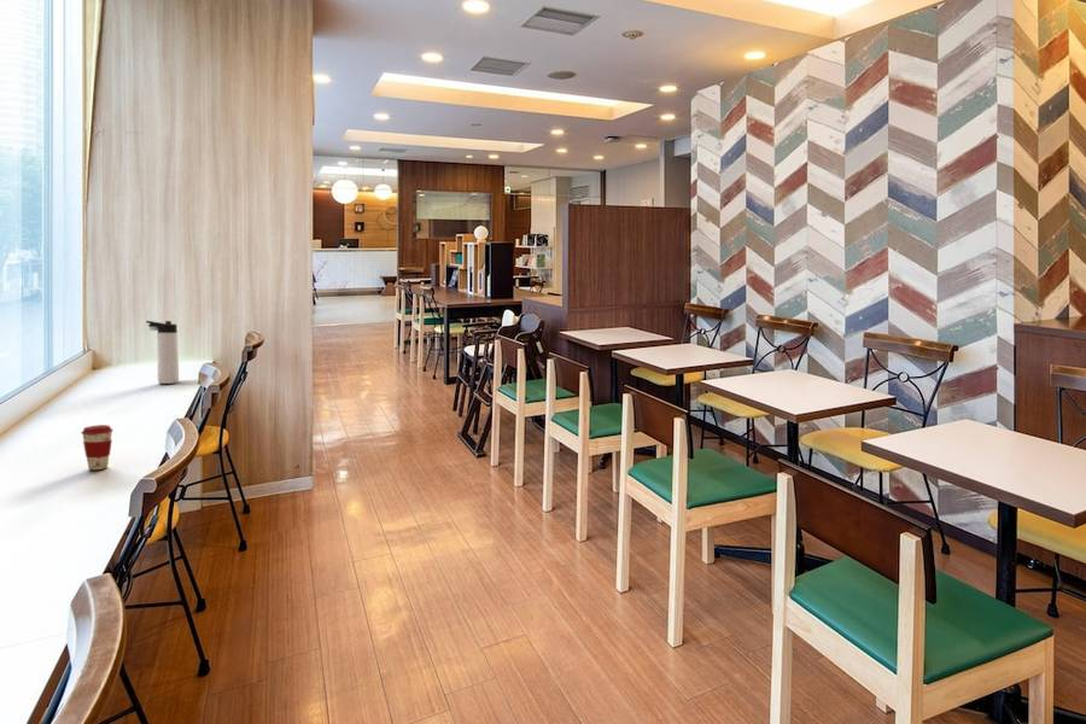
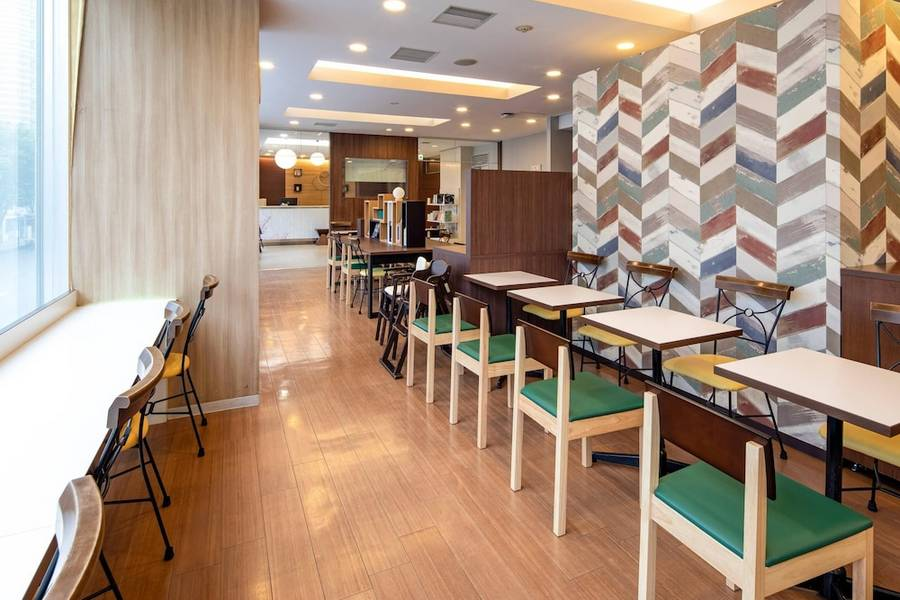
- coffee cup [80,424,115,471]
- thermos bottle [145,320,180,385]
